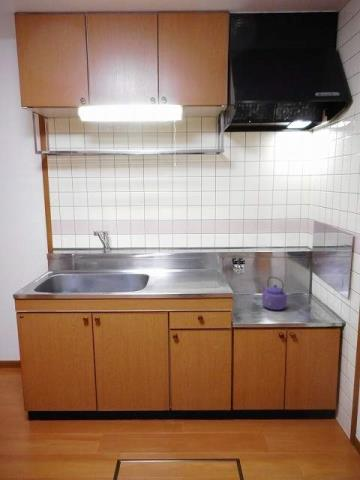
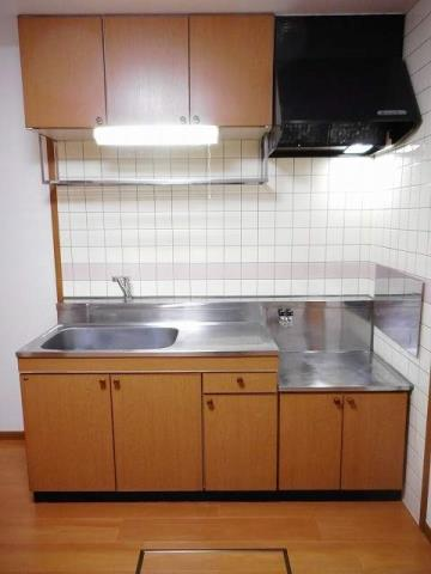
- kettle [260,276,288,311]
